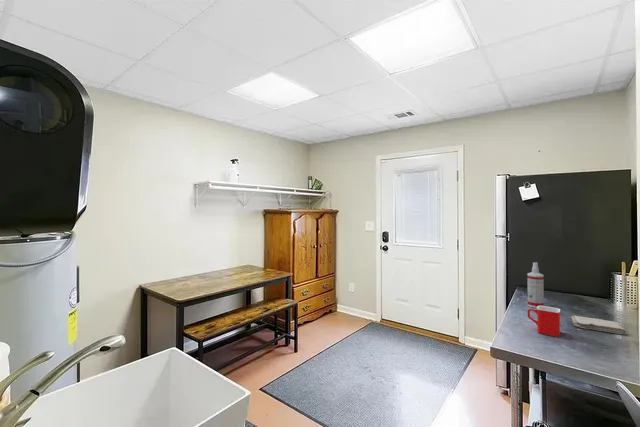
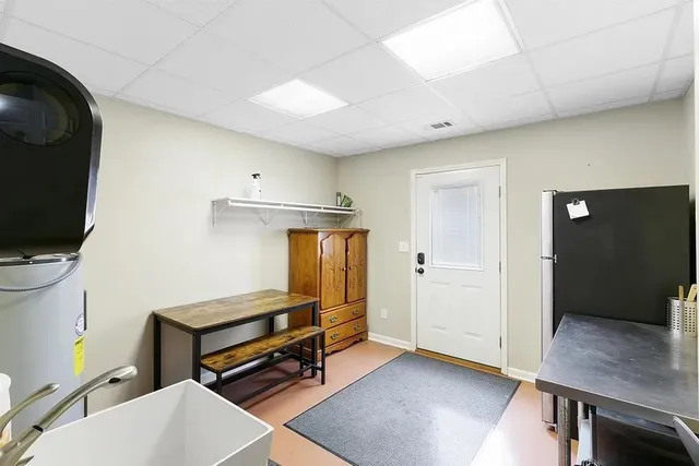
- mug [527,305,561,338]
- washcloth [570,315,627,335]
- spray bottle [526,261,545,309]
